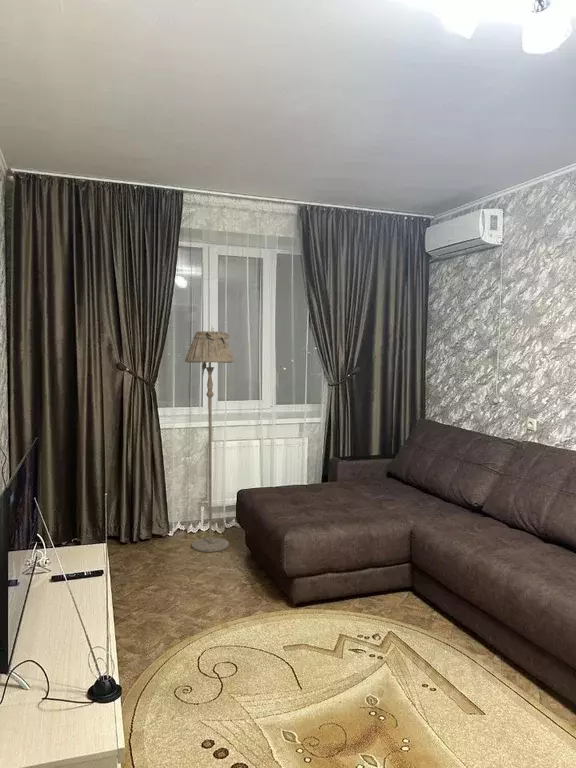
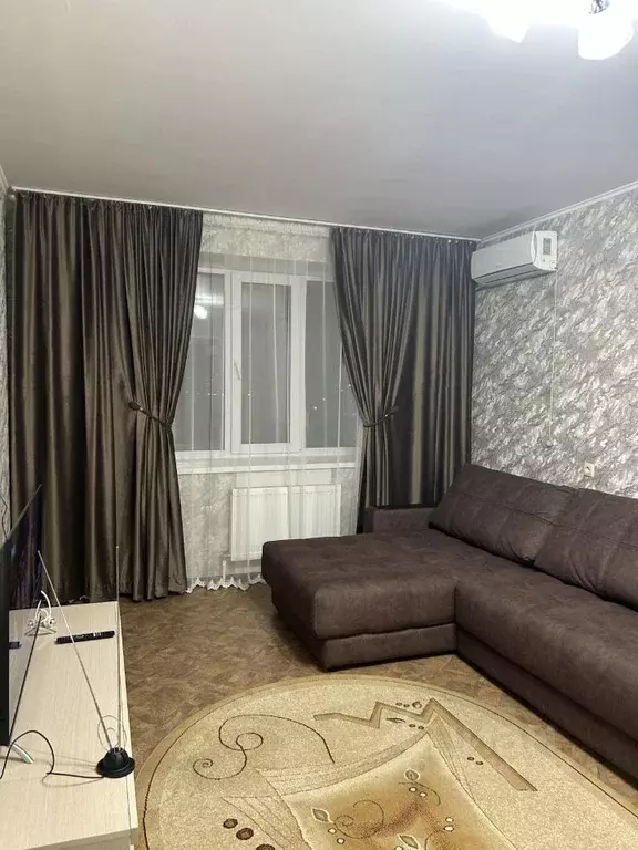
- floor lamp [184,330,235,553]
